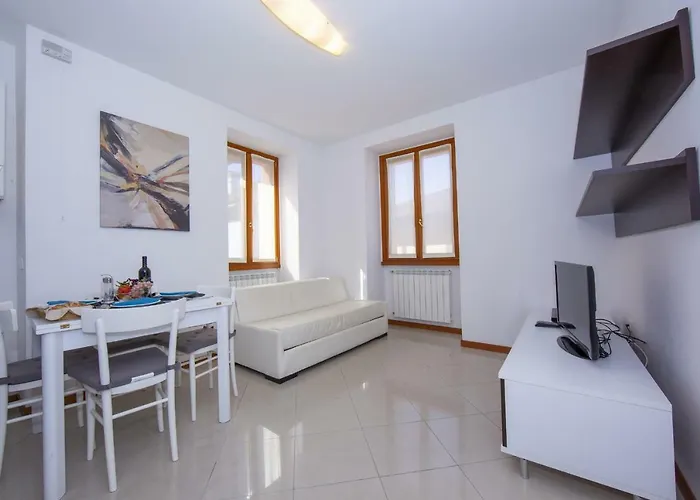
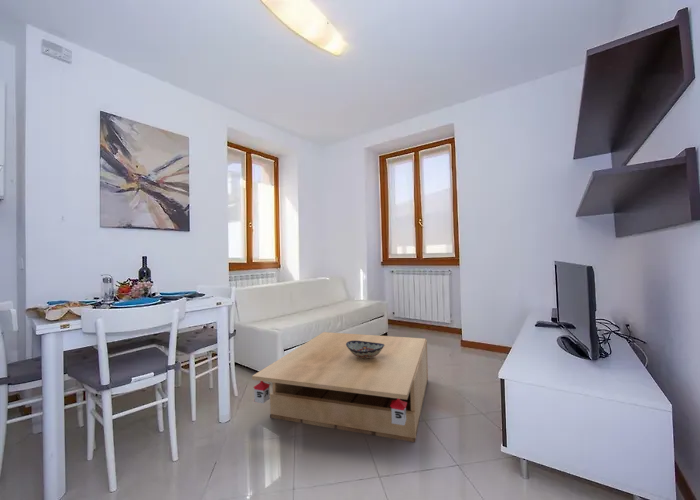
+ coffee table [251,331,429,443]
+ decorative bowl [346,340,384,359]
